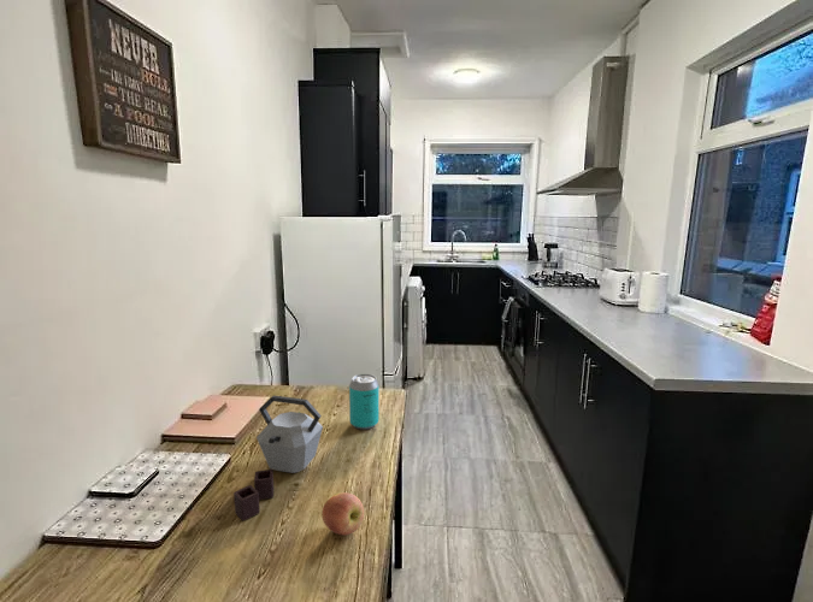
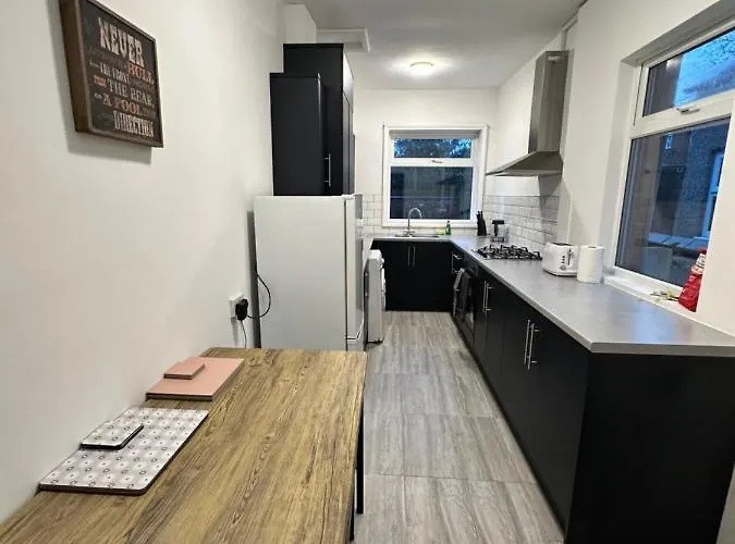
- beverage can [348,373,379,431]
- kettle [232,395,324,521]
- apple [320,491,365,536]
